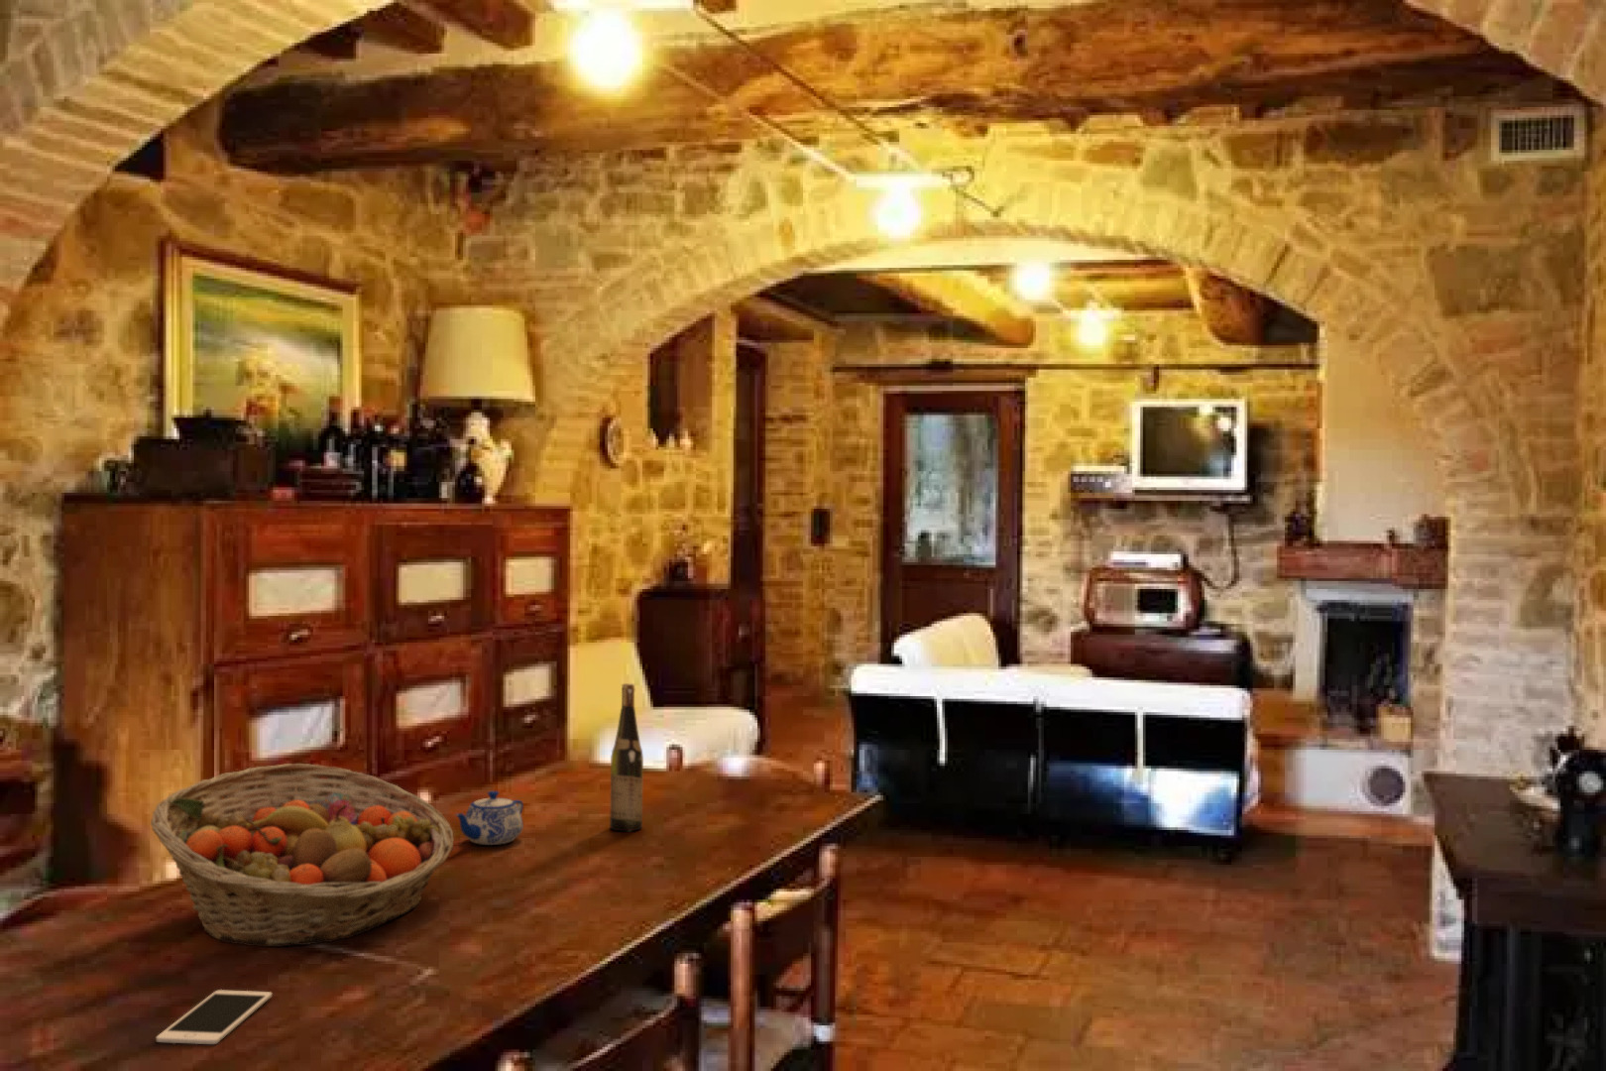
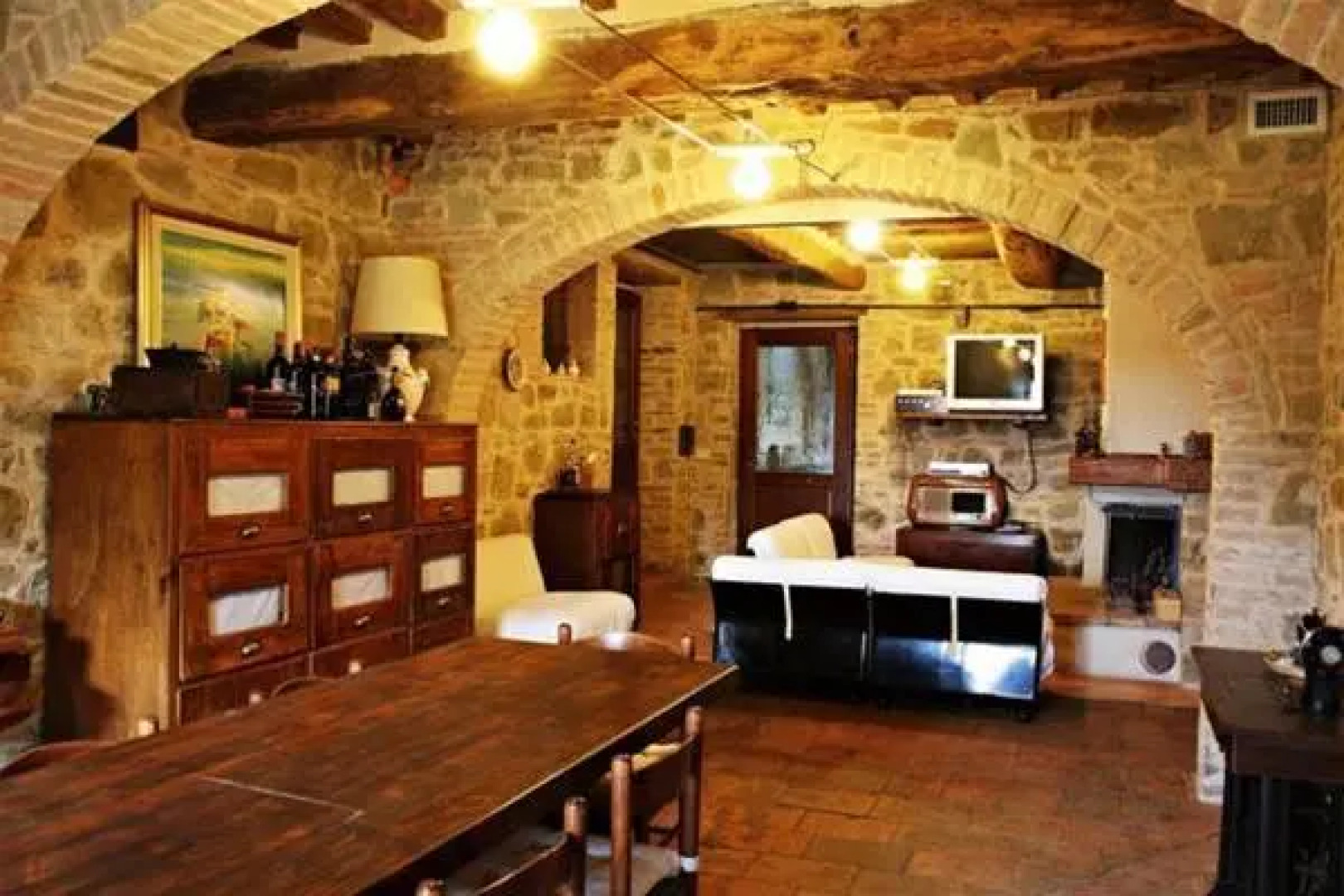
- cell phone [155,989,272,1045]
- wine bottle [608,683,644,832]
- fruit basket [149,763,455,948]
- teapot [454,790,525,846]
